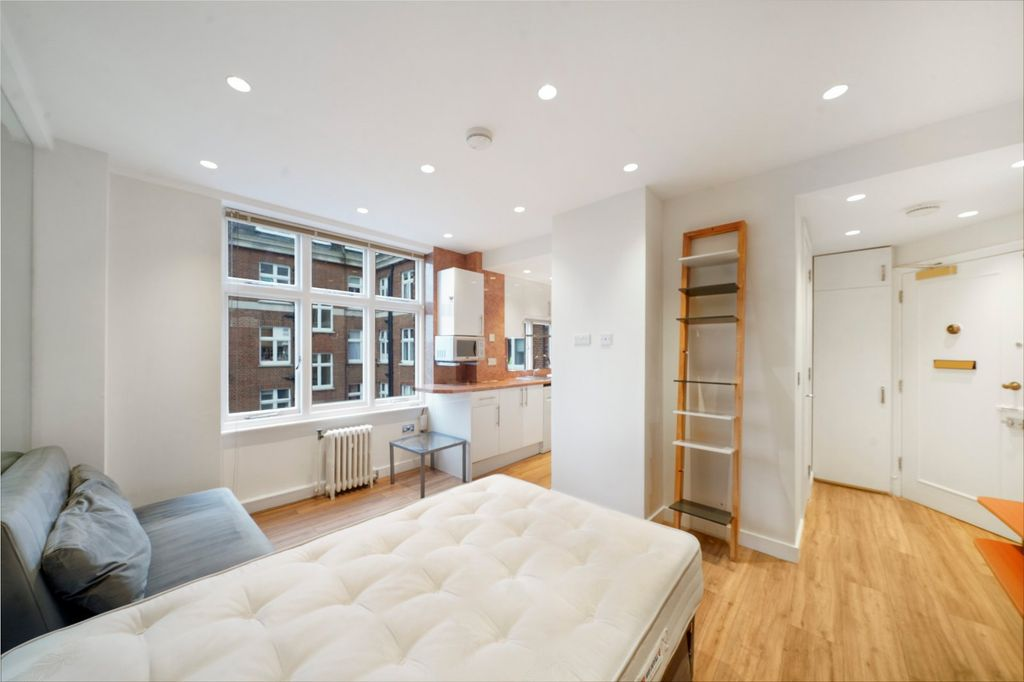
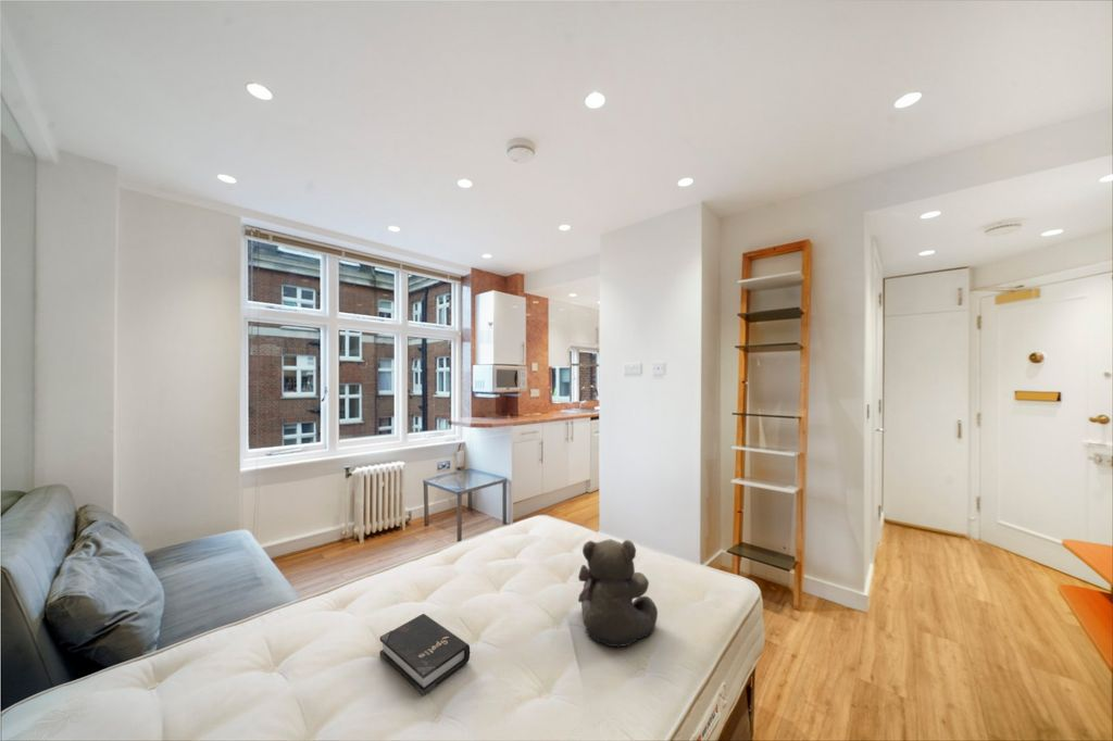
+ teddy bear [577,538,659,649]
+ hardback book [378,613,471,696]
